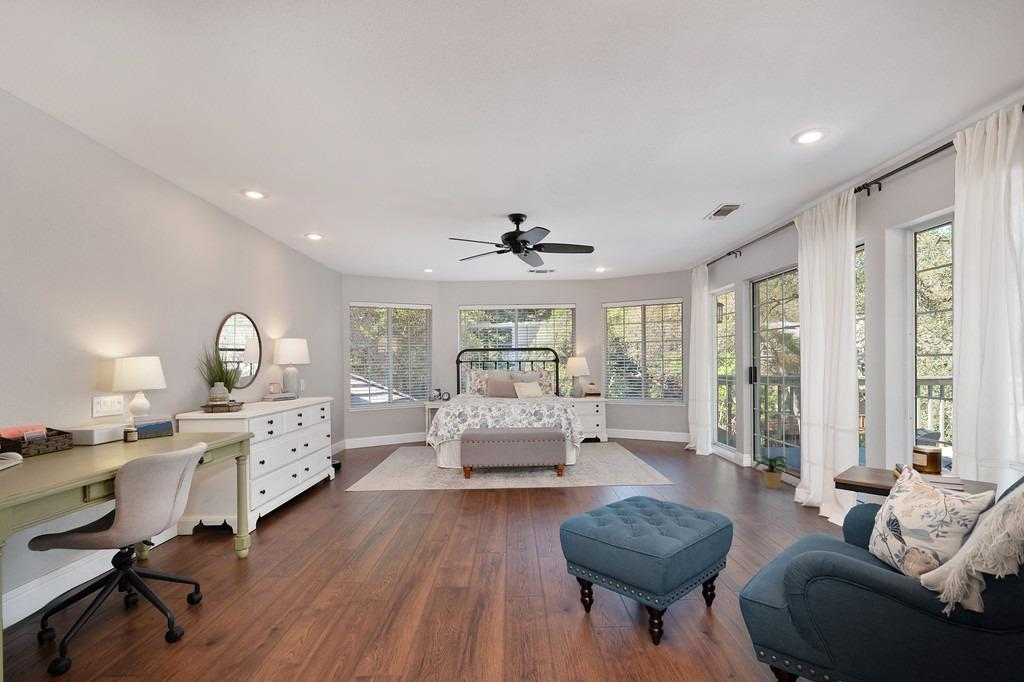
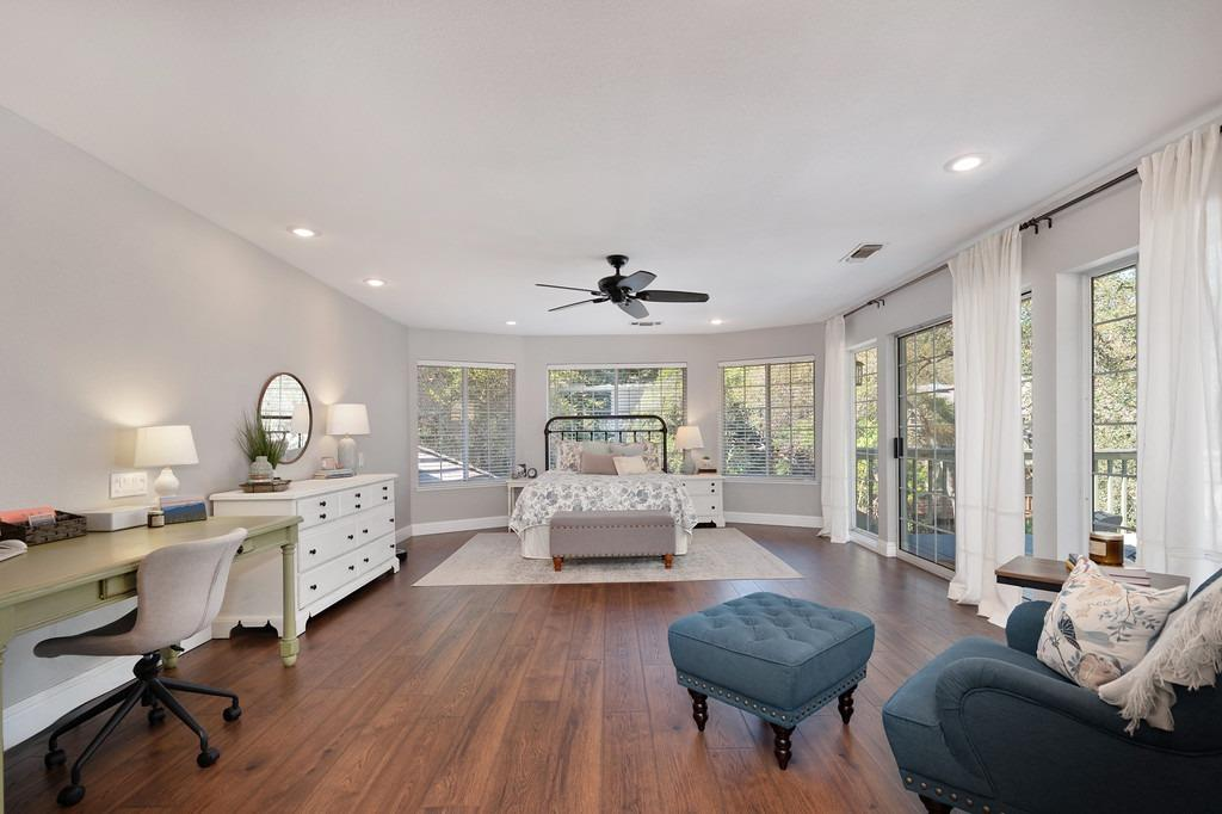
- potted plant [754,455,789,490]
